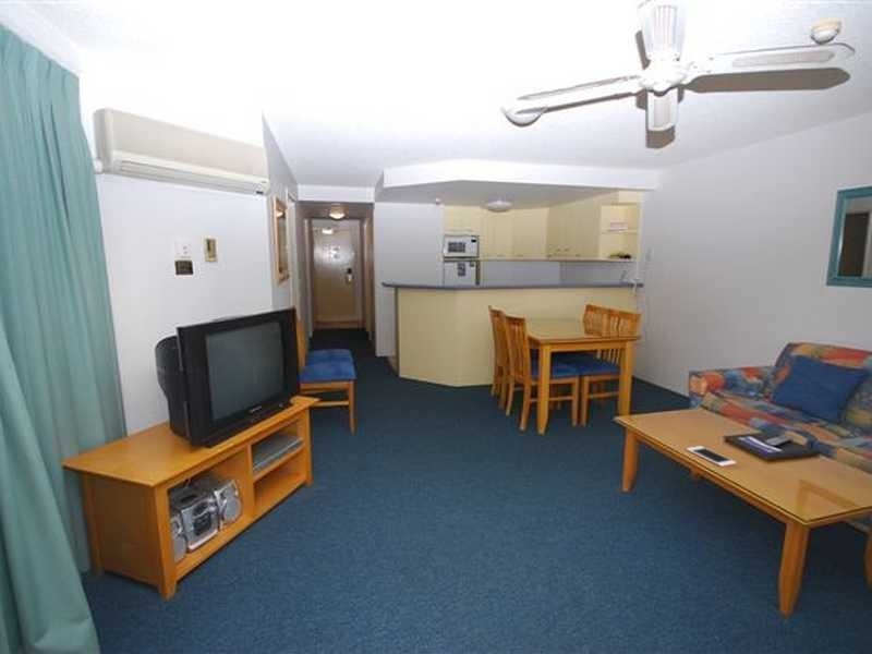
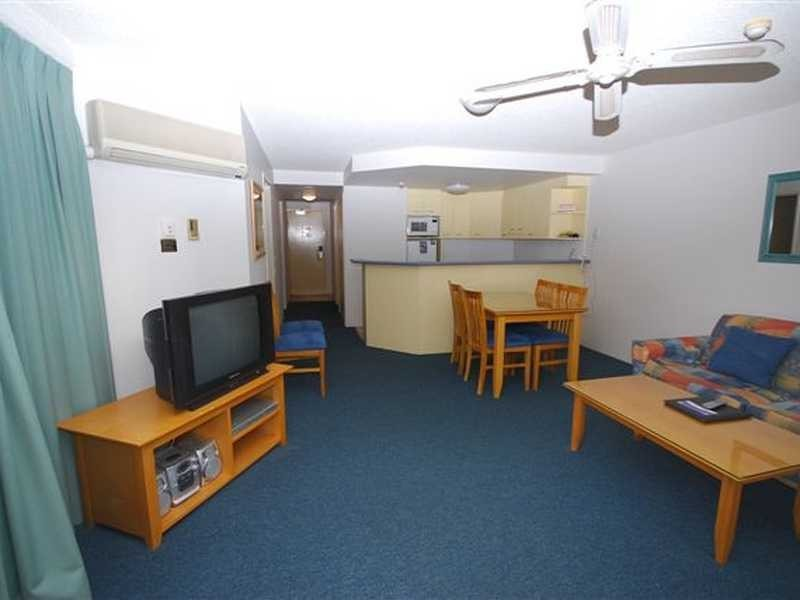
- cell phone [686,445,737,468]
